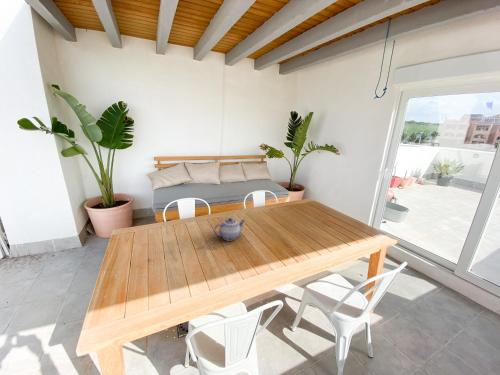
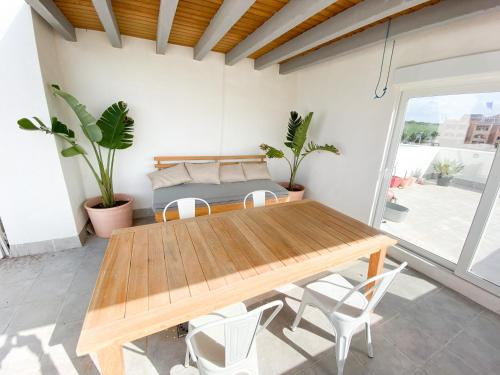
- teapot [212,217,246,241]
